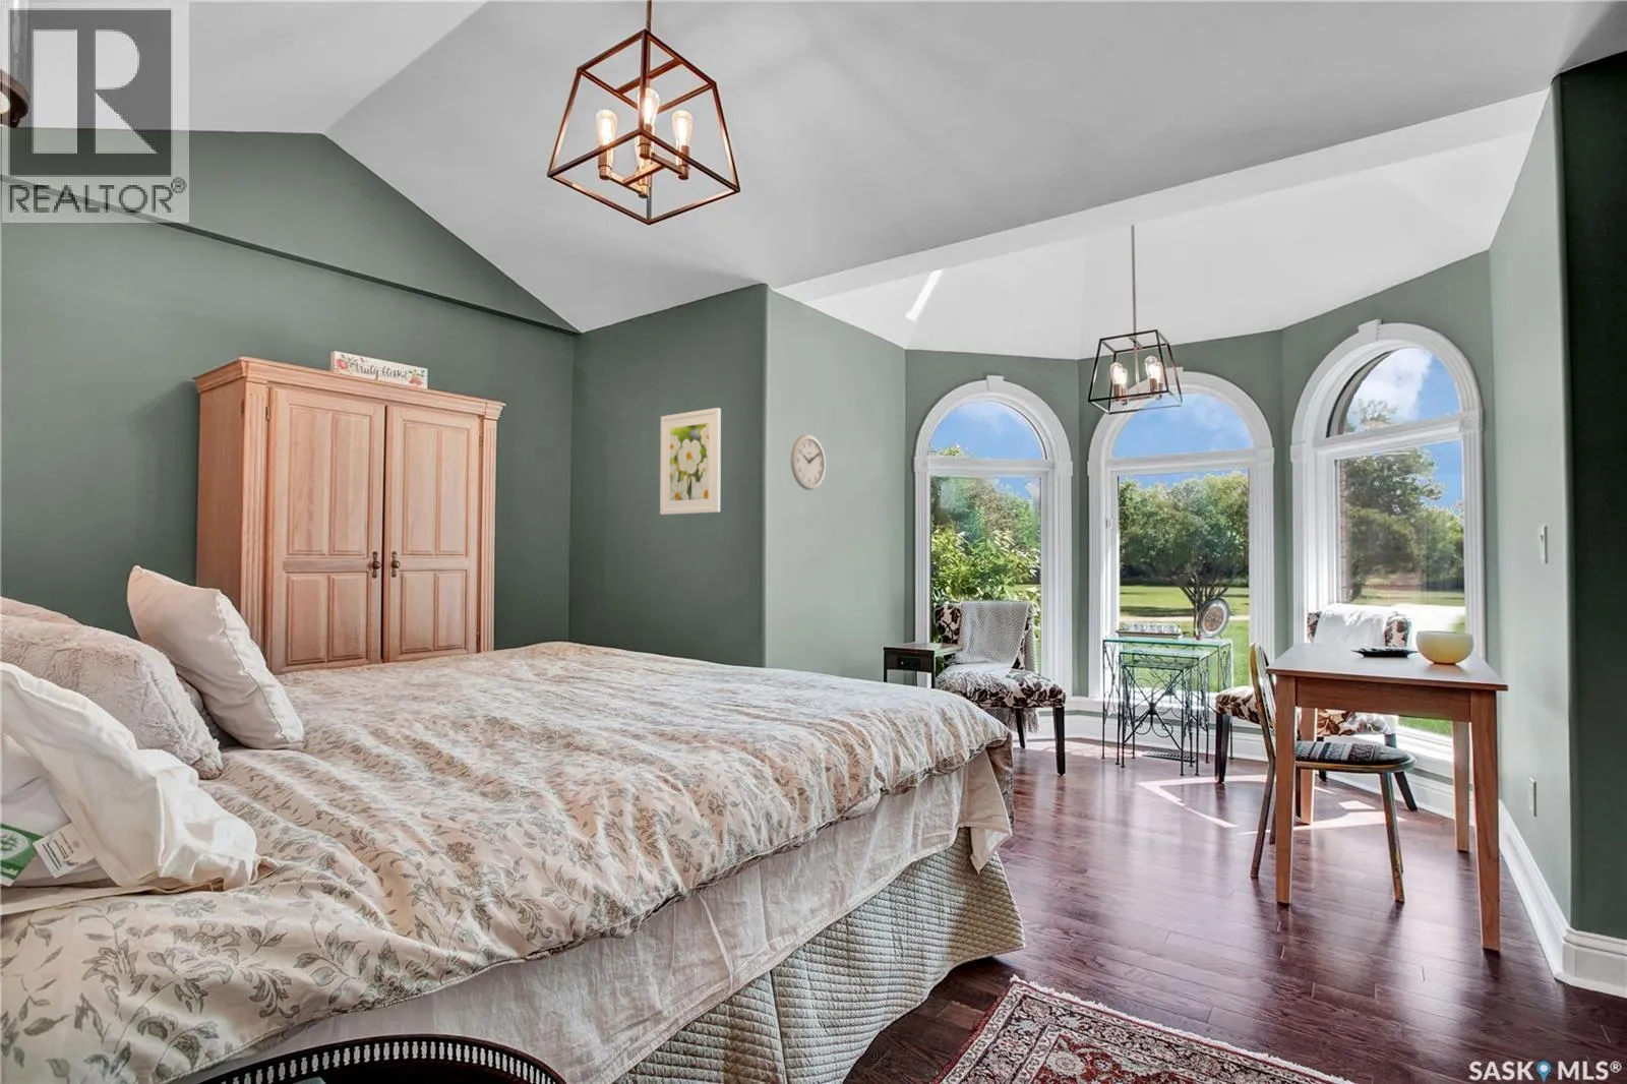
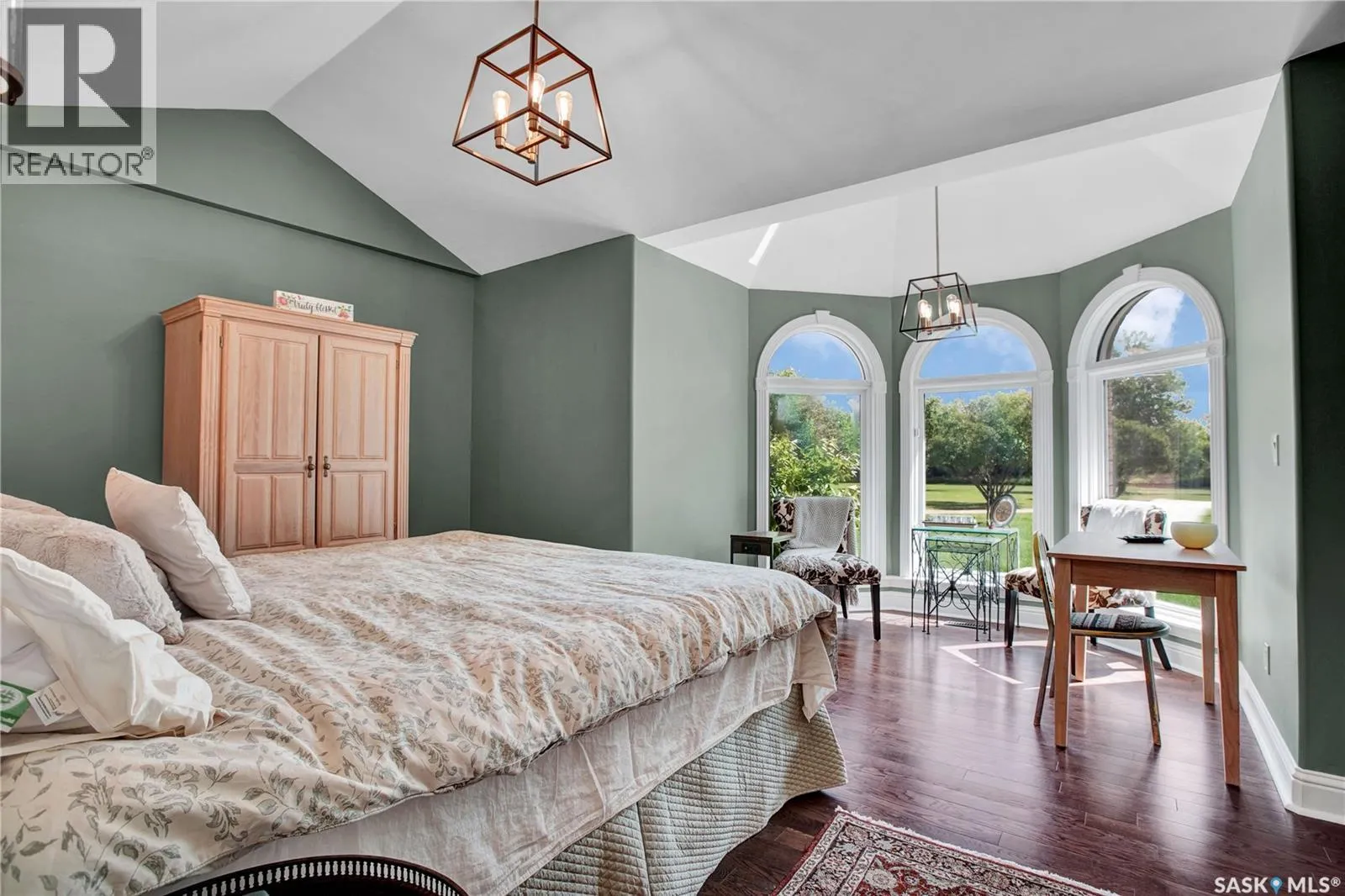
- wall clock [790,433,826,491]
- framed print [659,406,722,515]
